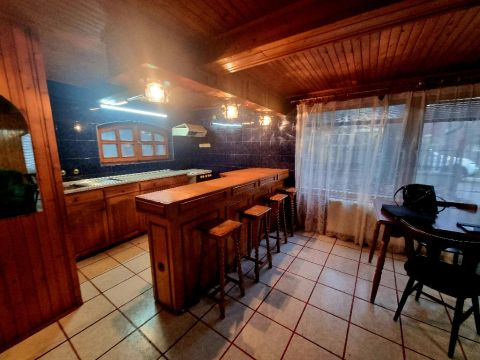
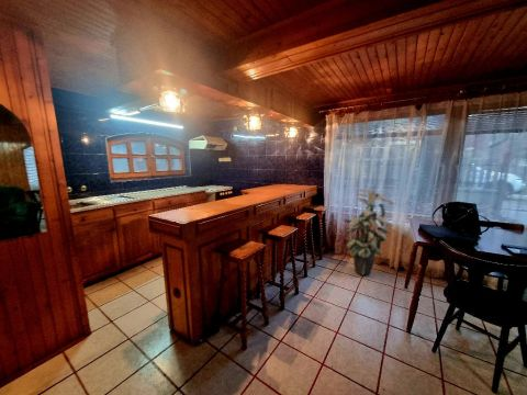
+ indoor plant [343,188,394,276]
